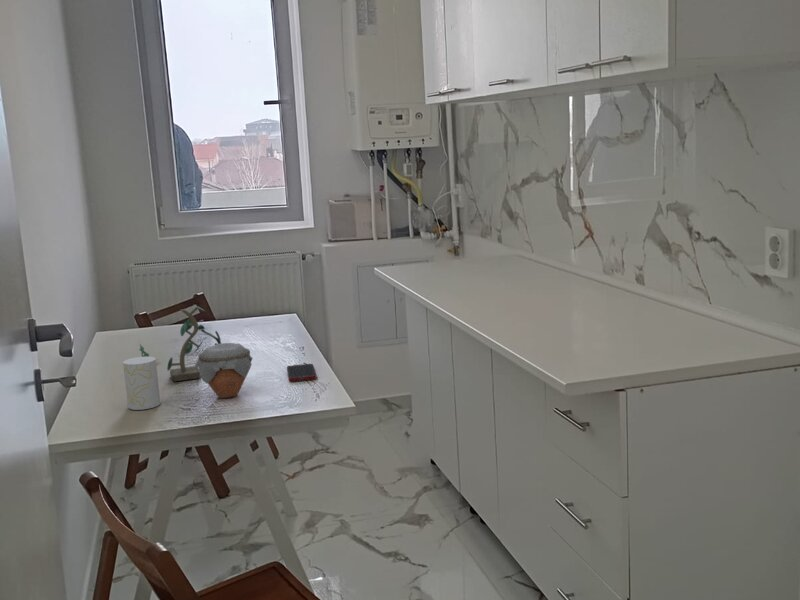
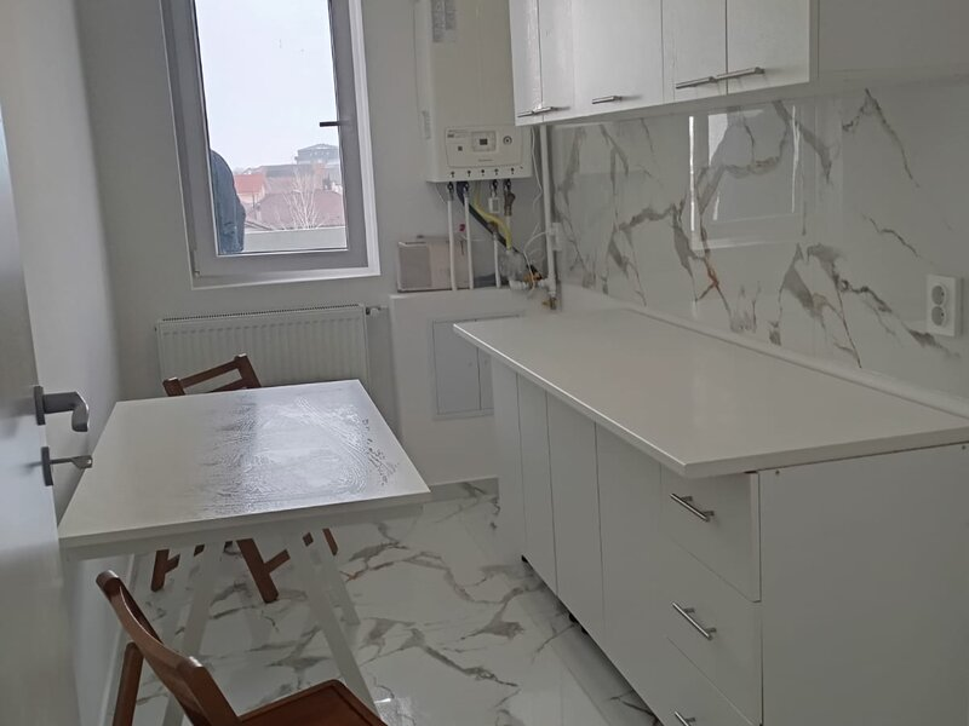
- jar [194,342,253,399]
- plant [138,304,222,383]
- cup [122,356,161,411]
- cell phone [286,363,317,382]
